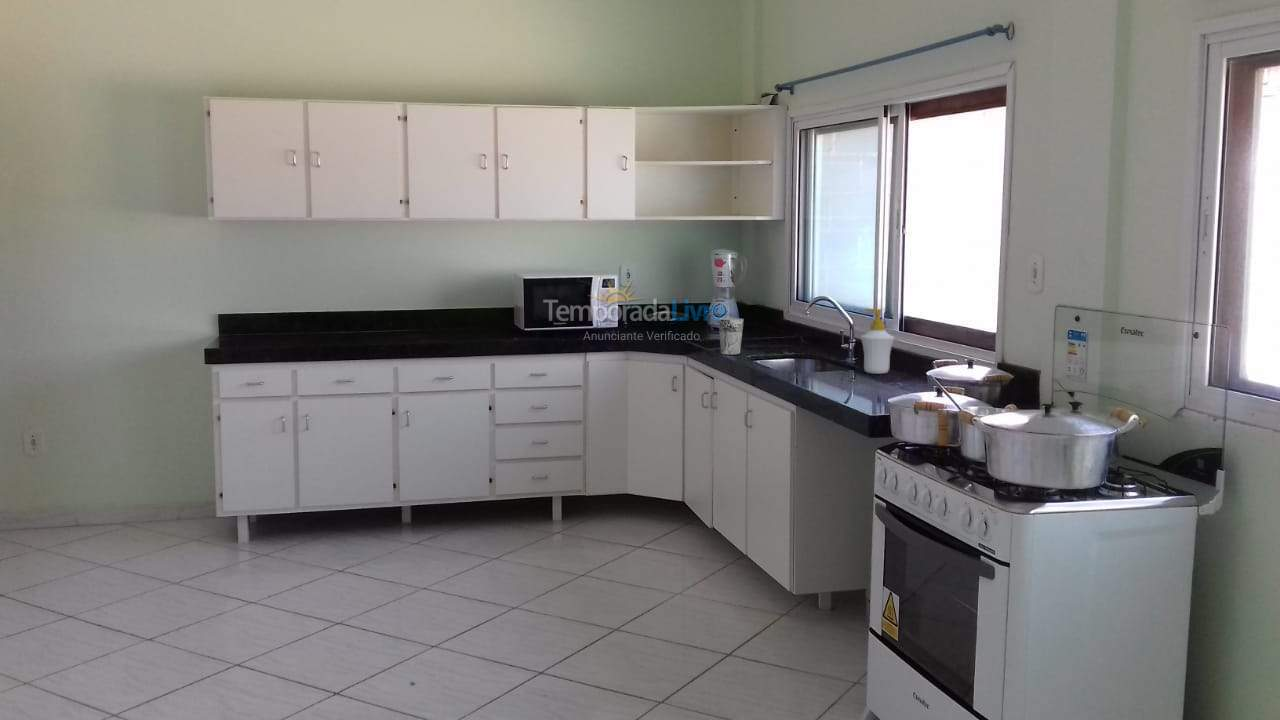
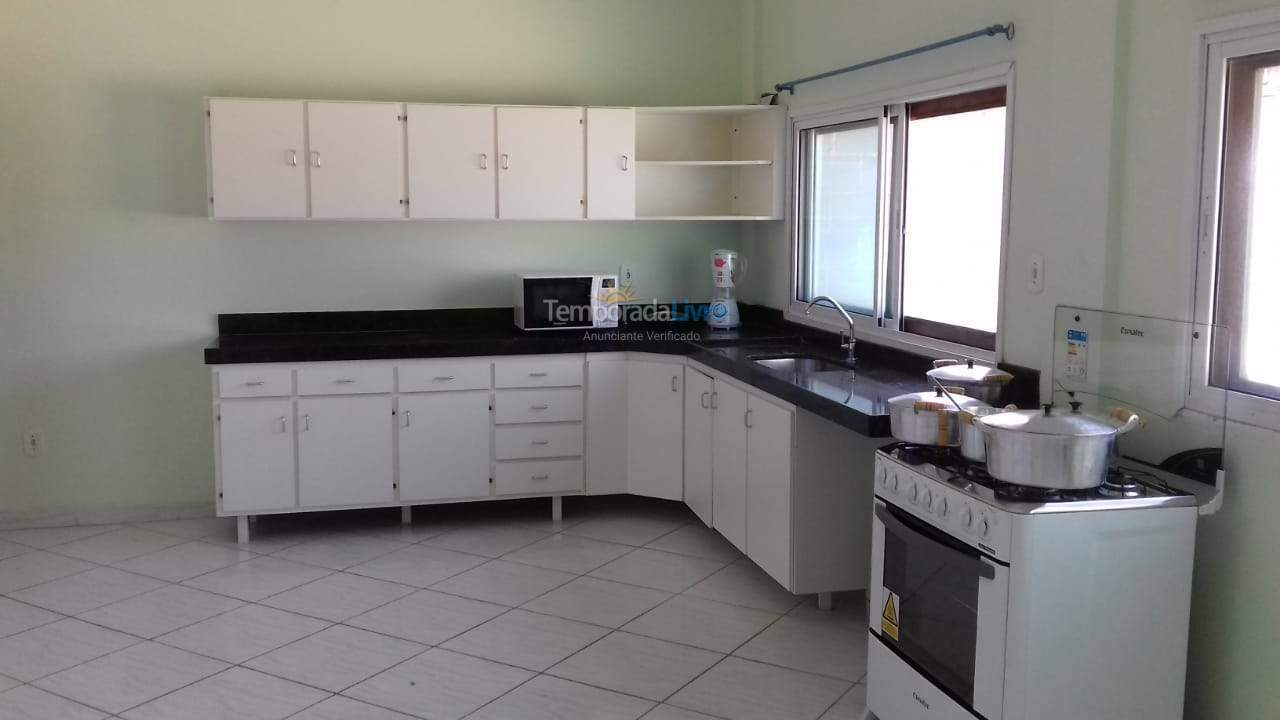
- cup [717,317,745,356]
- soap bottle [860,308,895,375]
